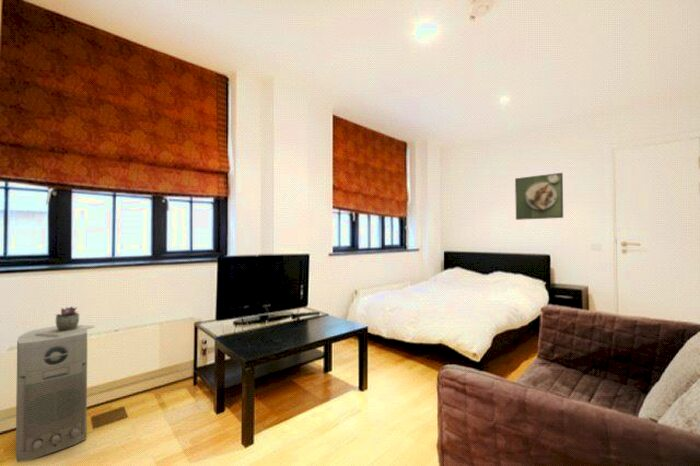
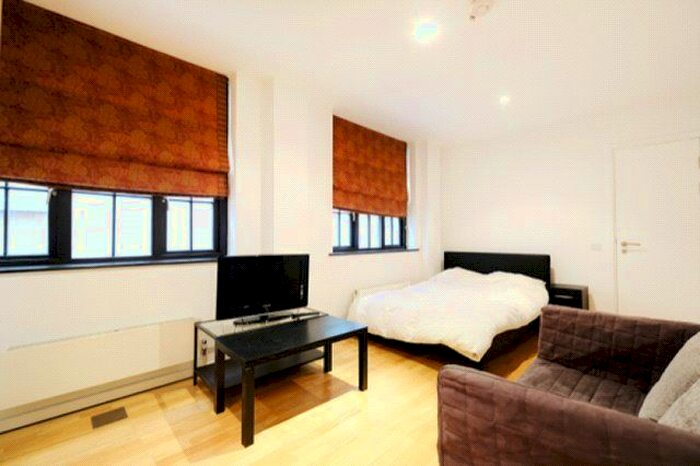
- succulent plant [35,305,95,337]
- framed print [514,172,564,221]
- air purifier [15,325,88,463]
